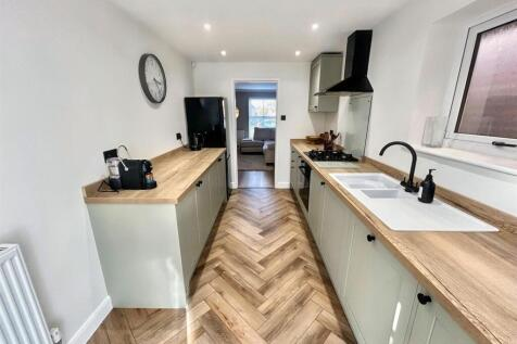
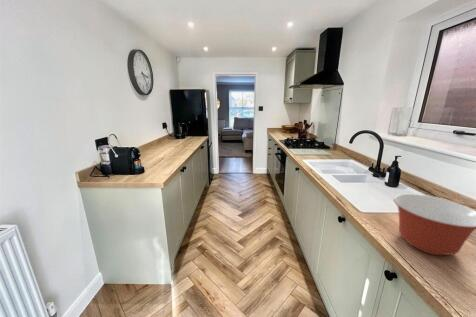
+ mixing bowl [392,193,476,256]
